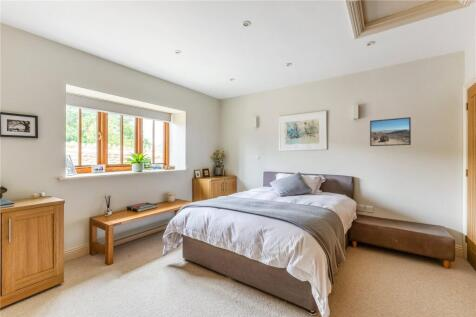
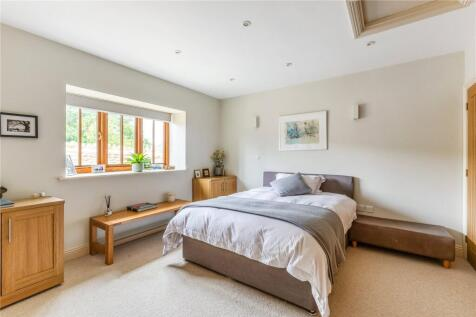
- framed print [369,116,412,147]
